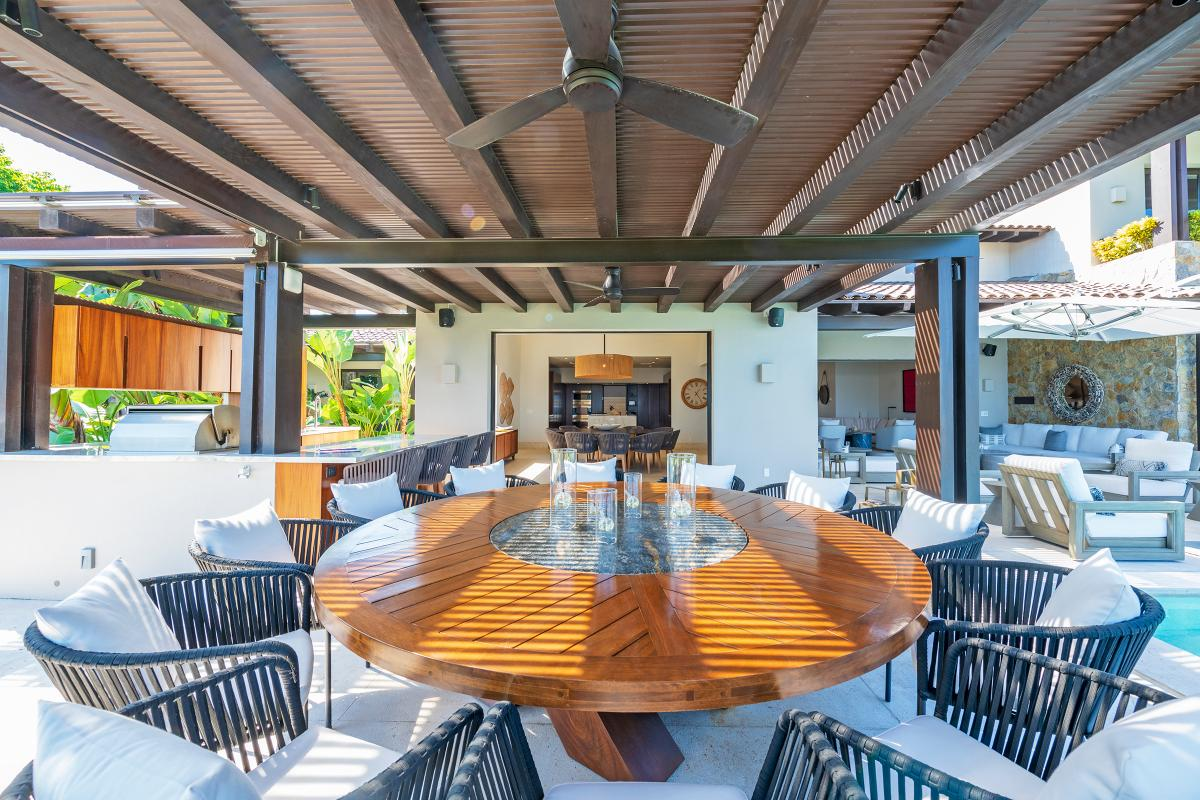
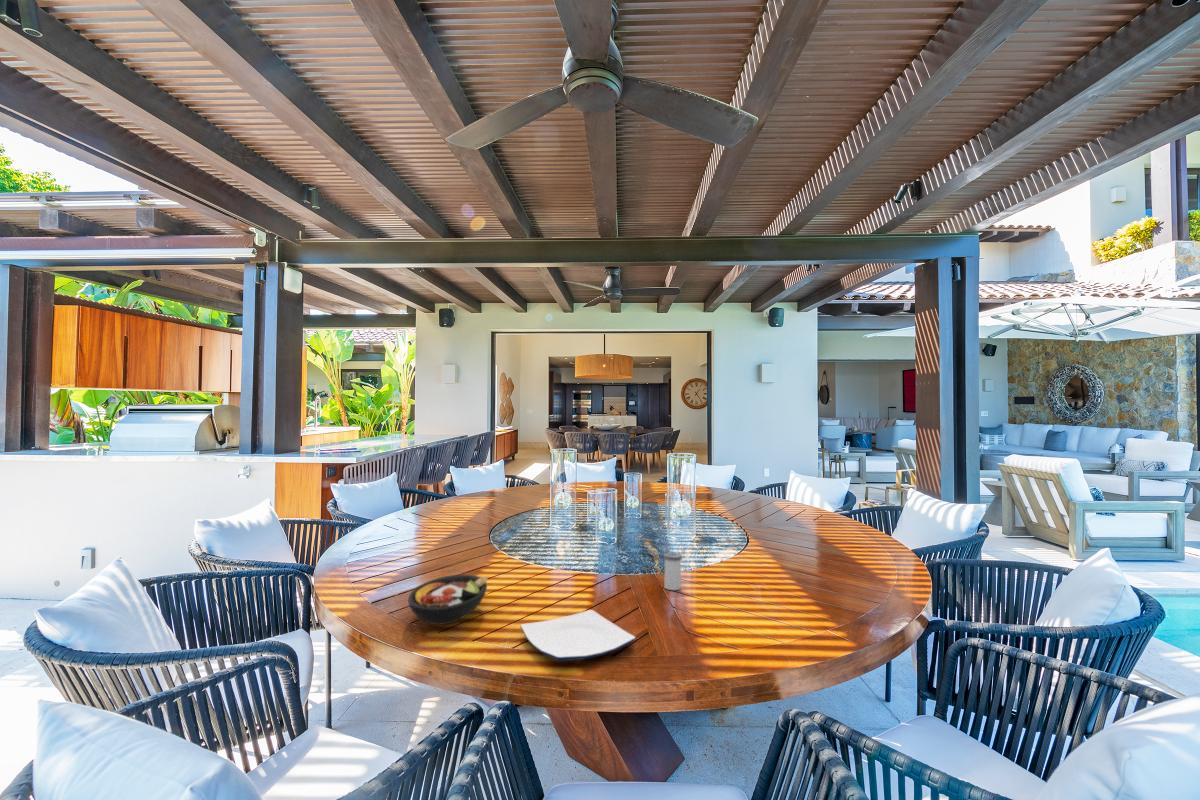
+ plate [520,609,636,662]
+ salt shaker [663,552,683,591]
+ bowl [407,574,488,626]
